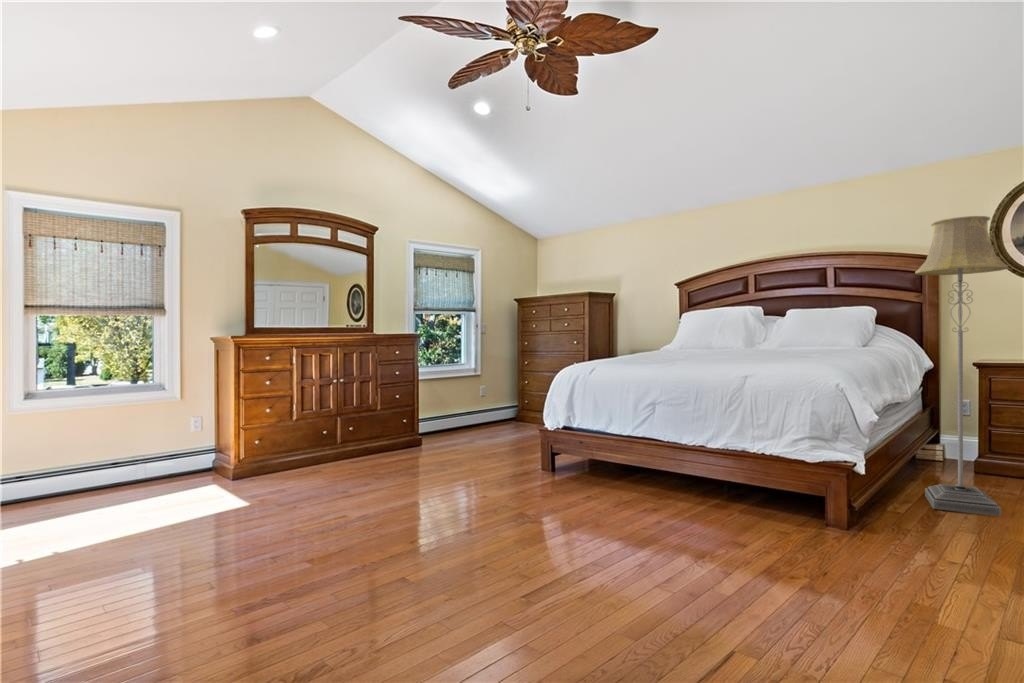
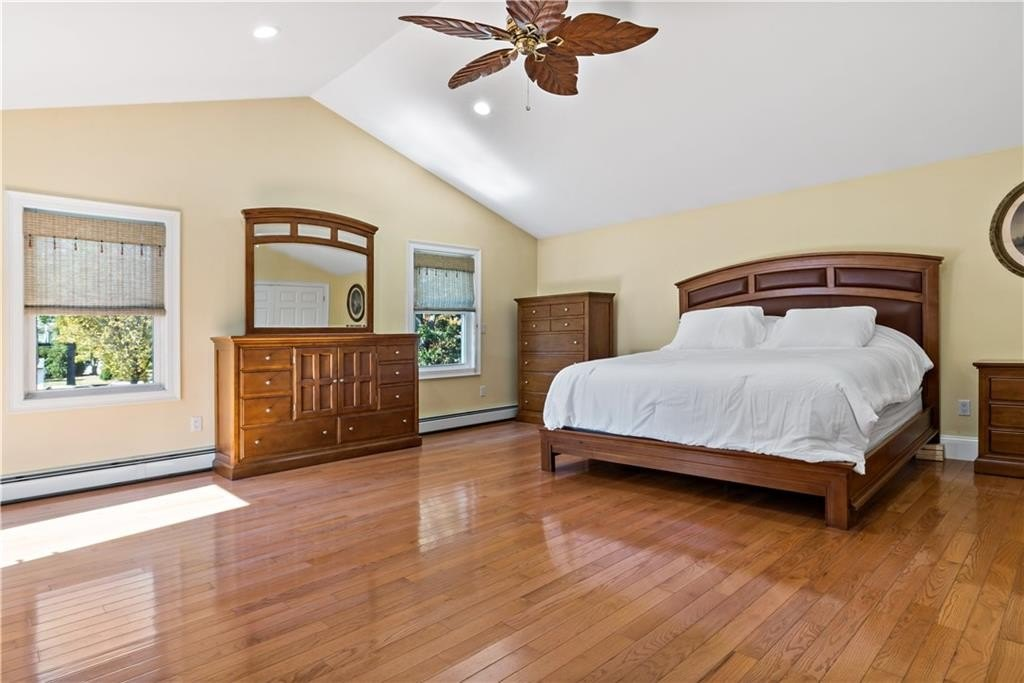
- floor lamp [914,215,1009,517]
